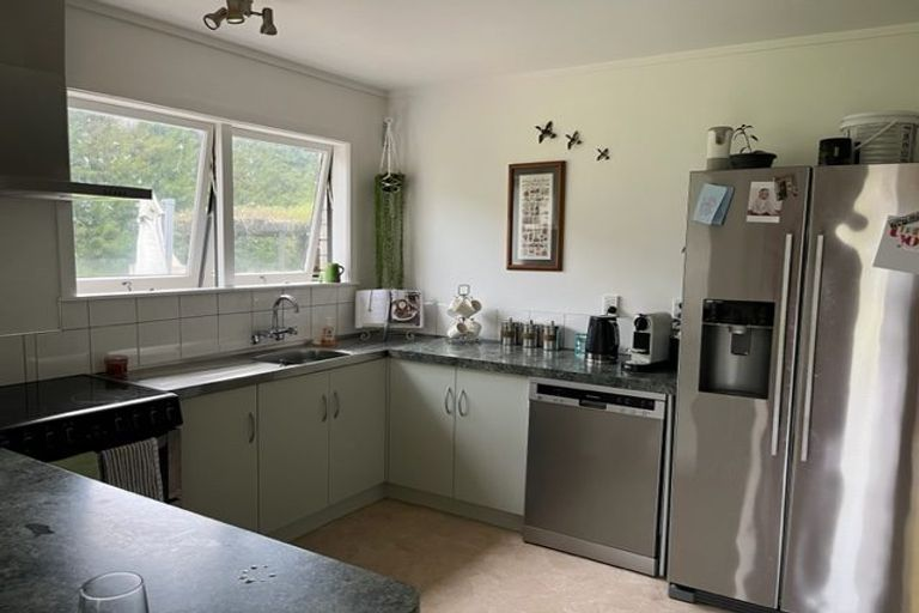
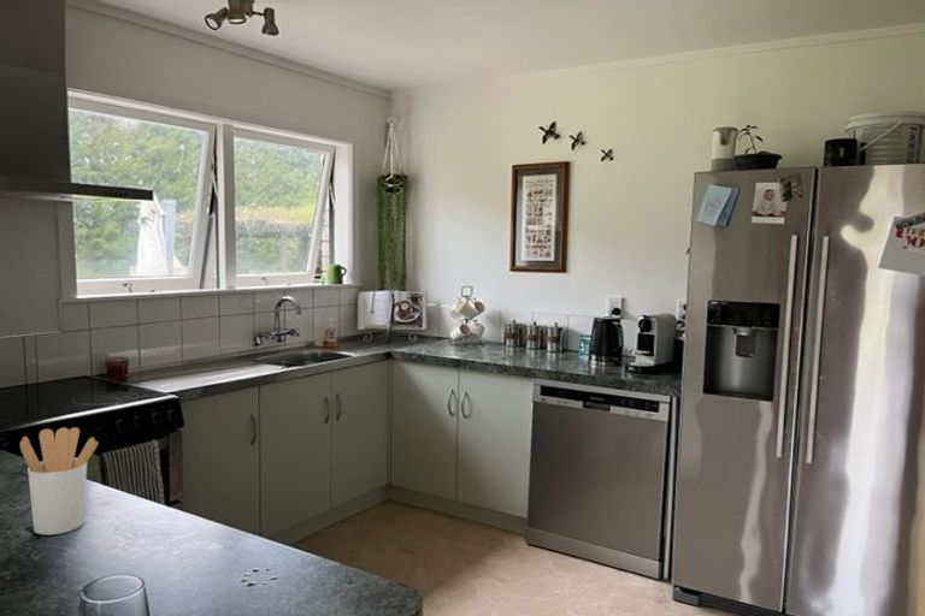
+ utensil holder [19,426,99,537]
